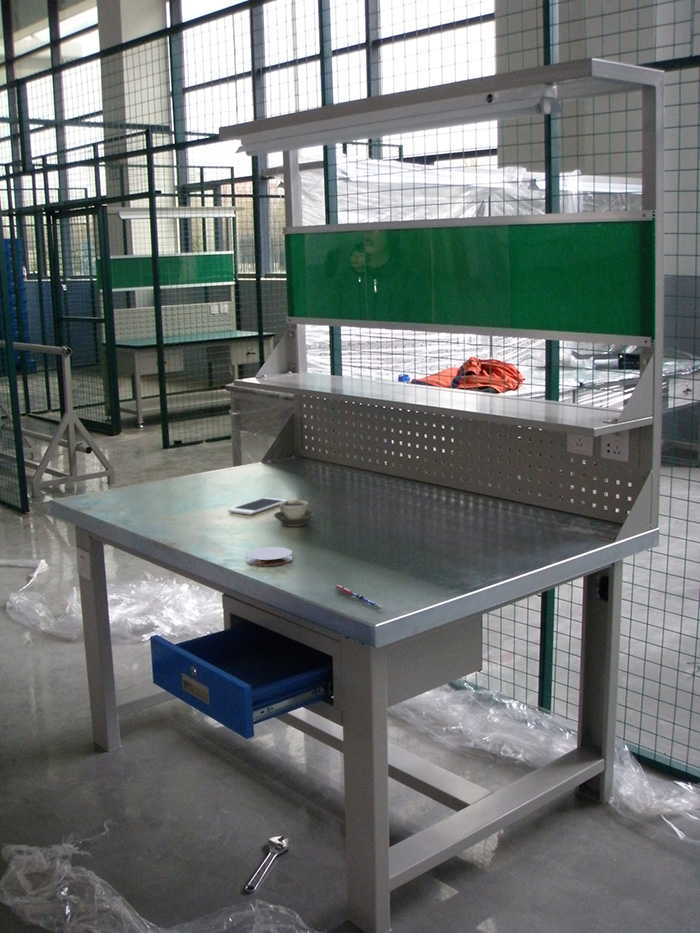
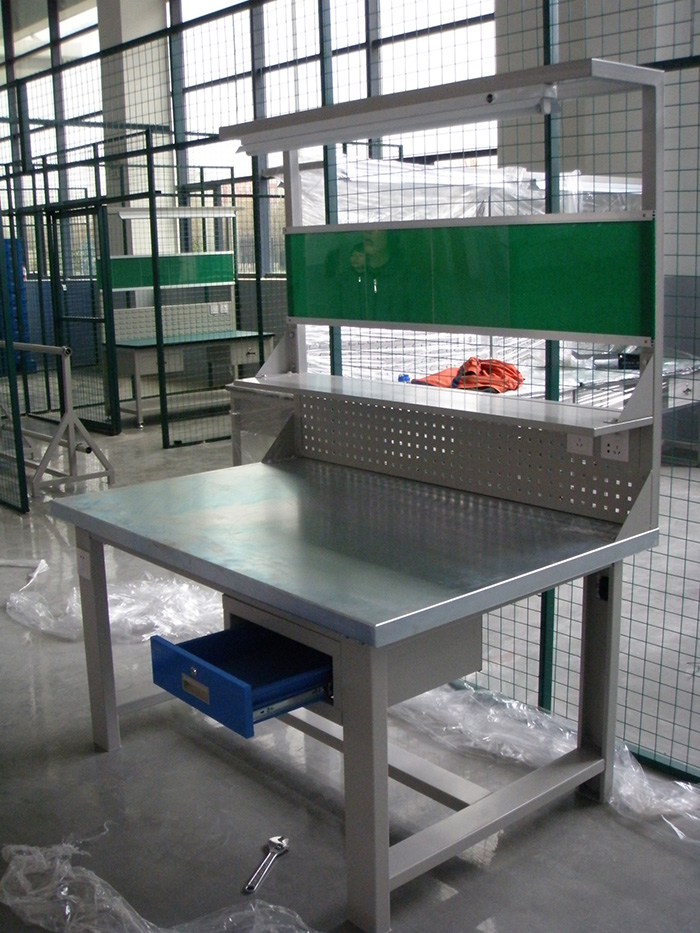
- cell phone [227,496,288,516]
- cup [273,499,315,528]
- pen [333,584,383,609]
- coaster [245,546,293,567]
